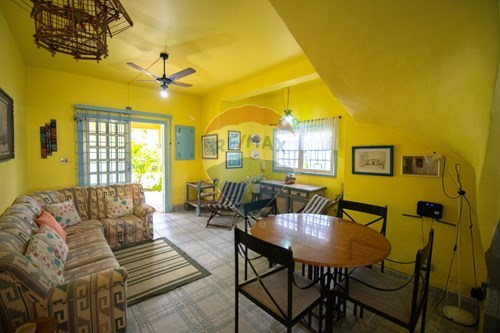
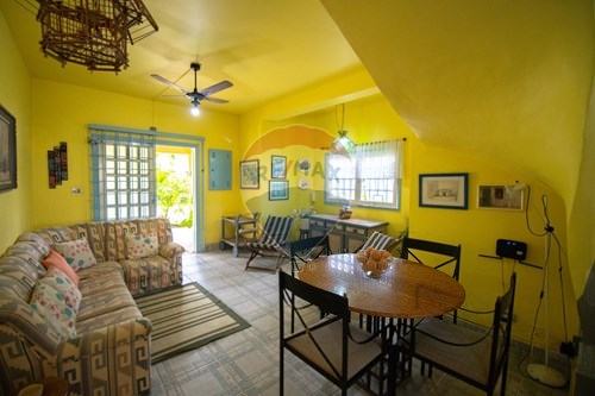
+ fruit basket [355,245,395,278]
